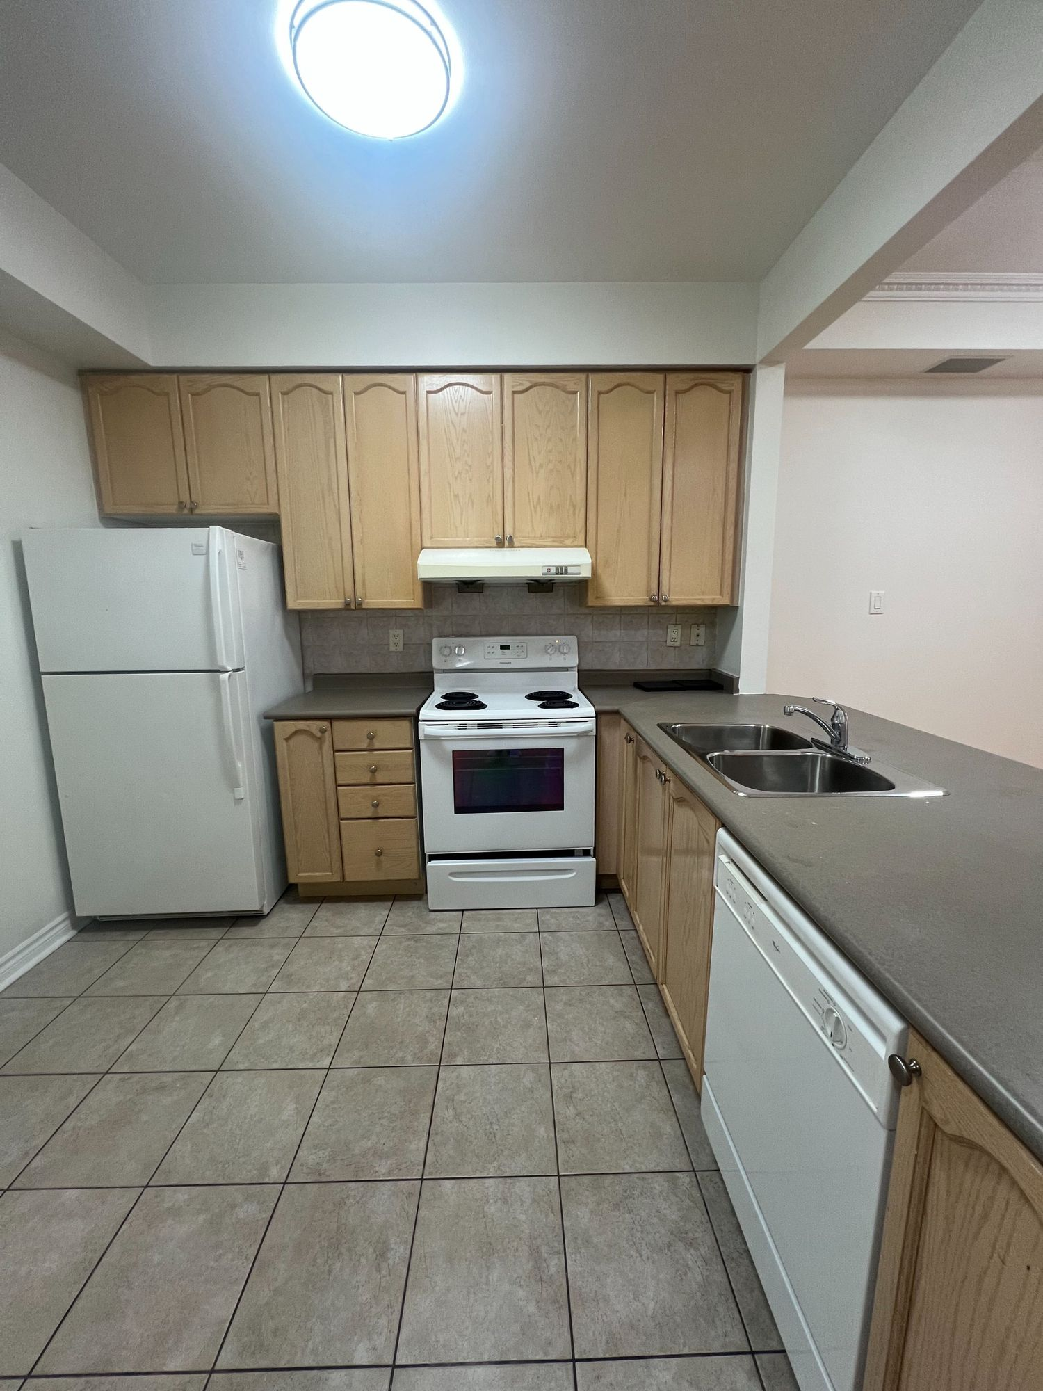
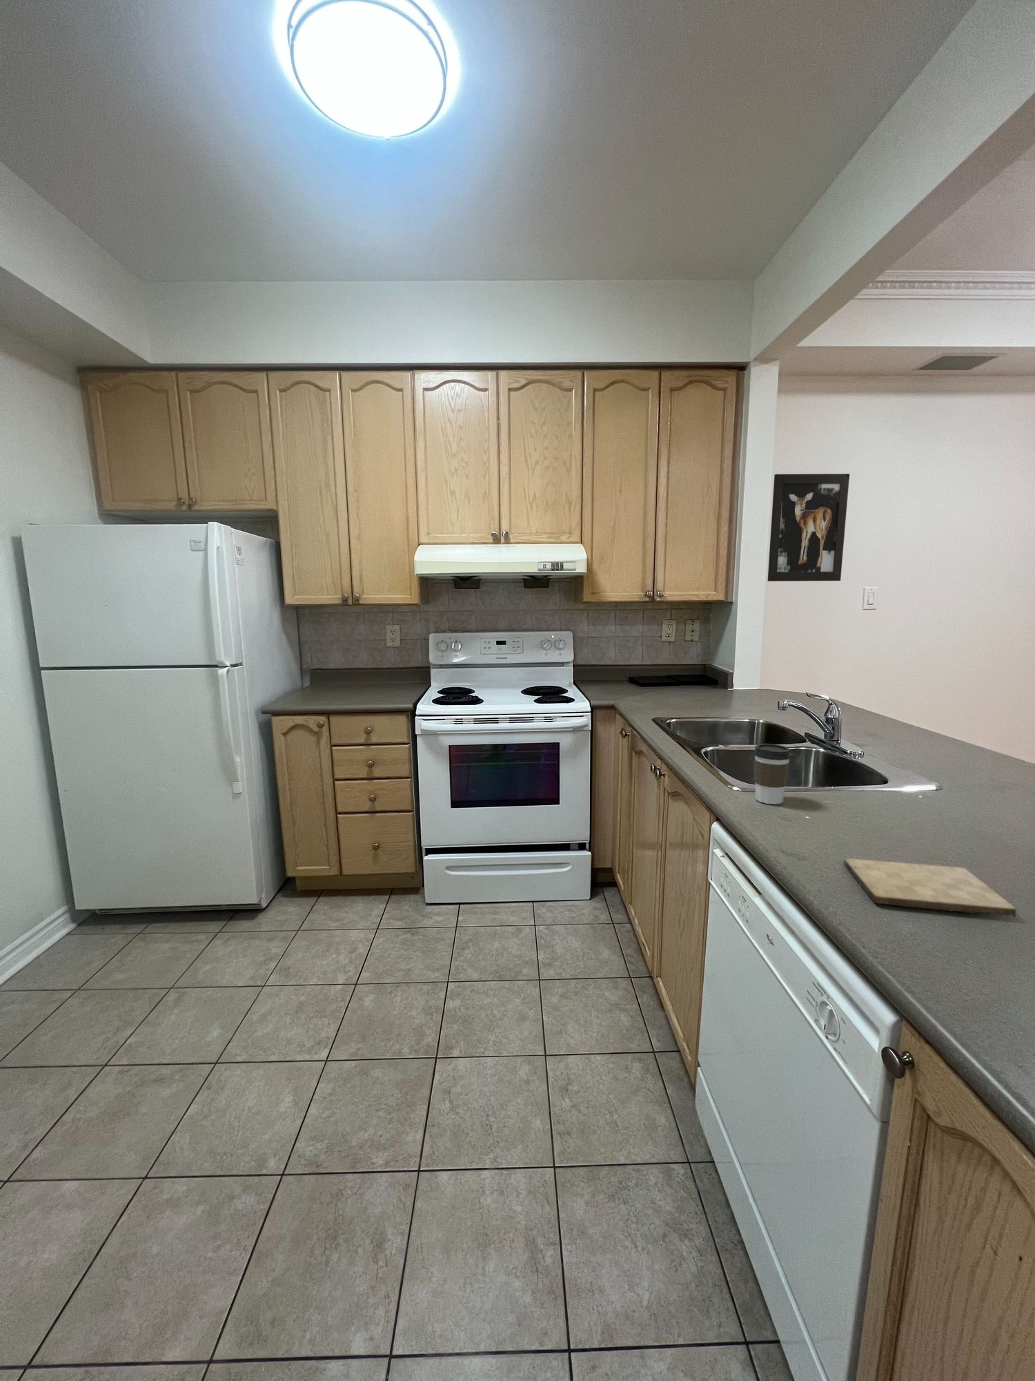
+ cutting board [844,858,1017,919]
+ coffee cup [752,743,793,805]
+ wall art [766,473,850,582]
